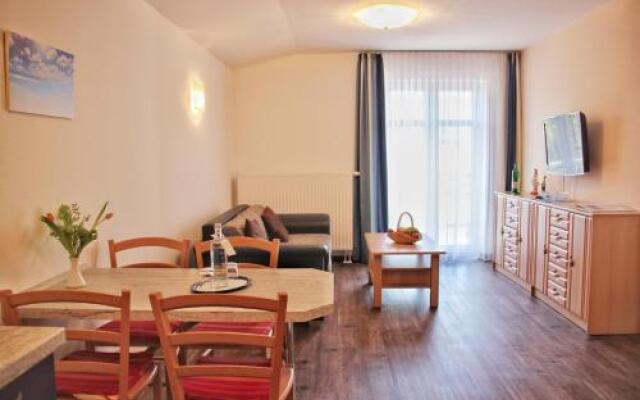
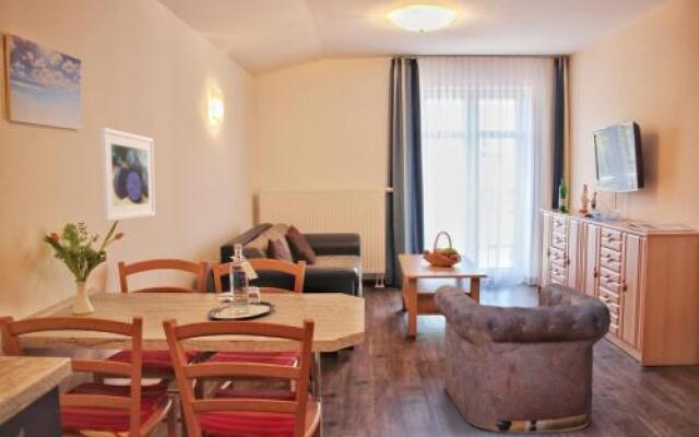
+ armchair [433,282,612,434]
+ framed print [98,126,156,222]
